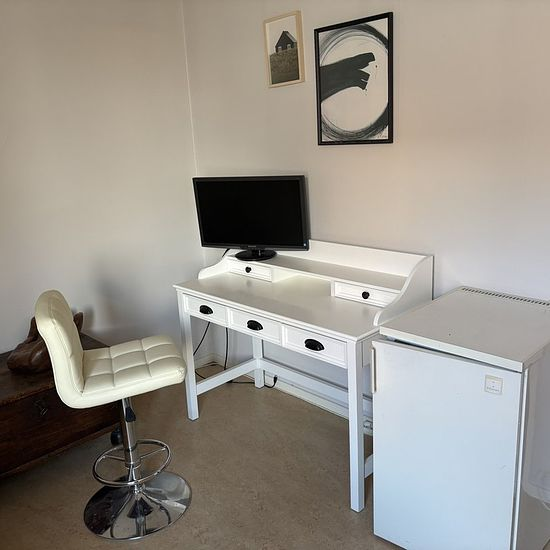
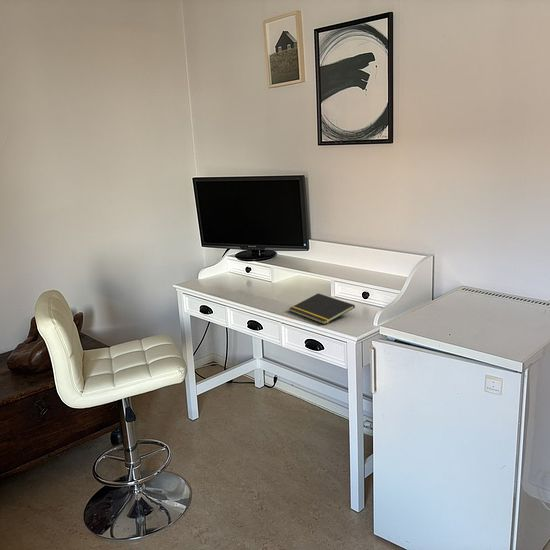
+ notepad [288,292,356,325]
